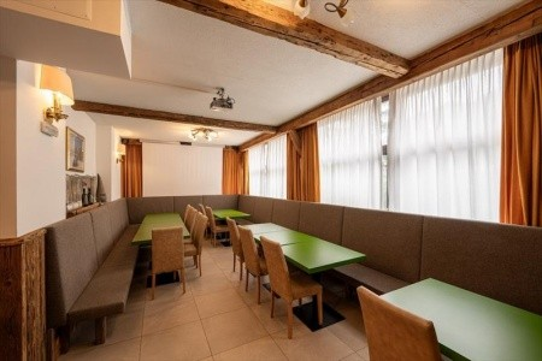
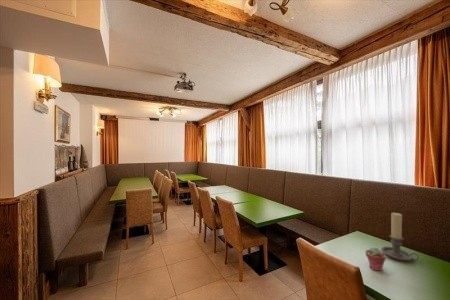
+ potted succulent [365,246,387,272]
+ candle holder [380,212,420,262]
